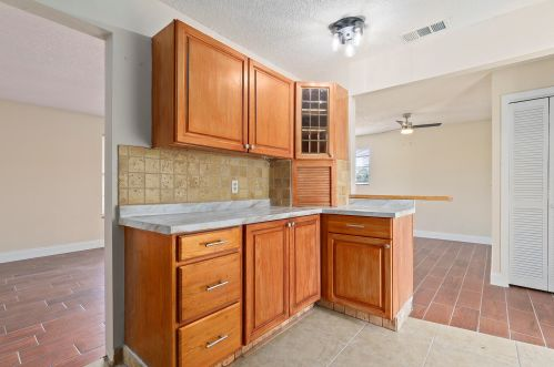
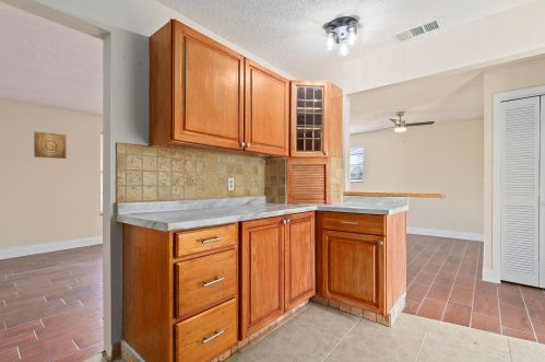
+ wall art [33,131,68,160]
